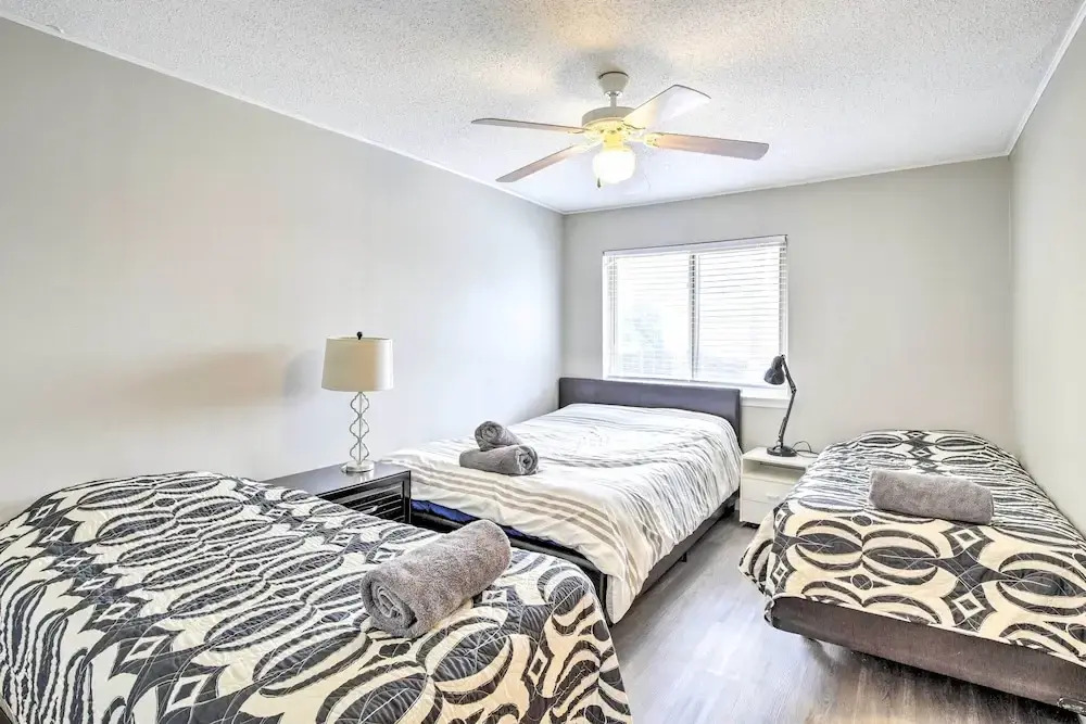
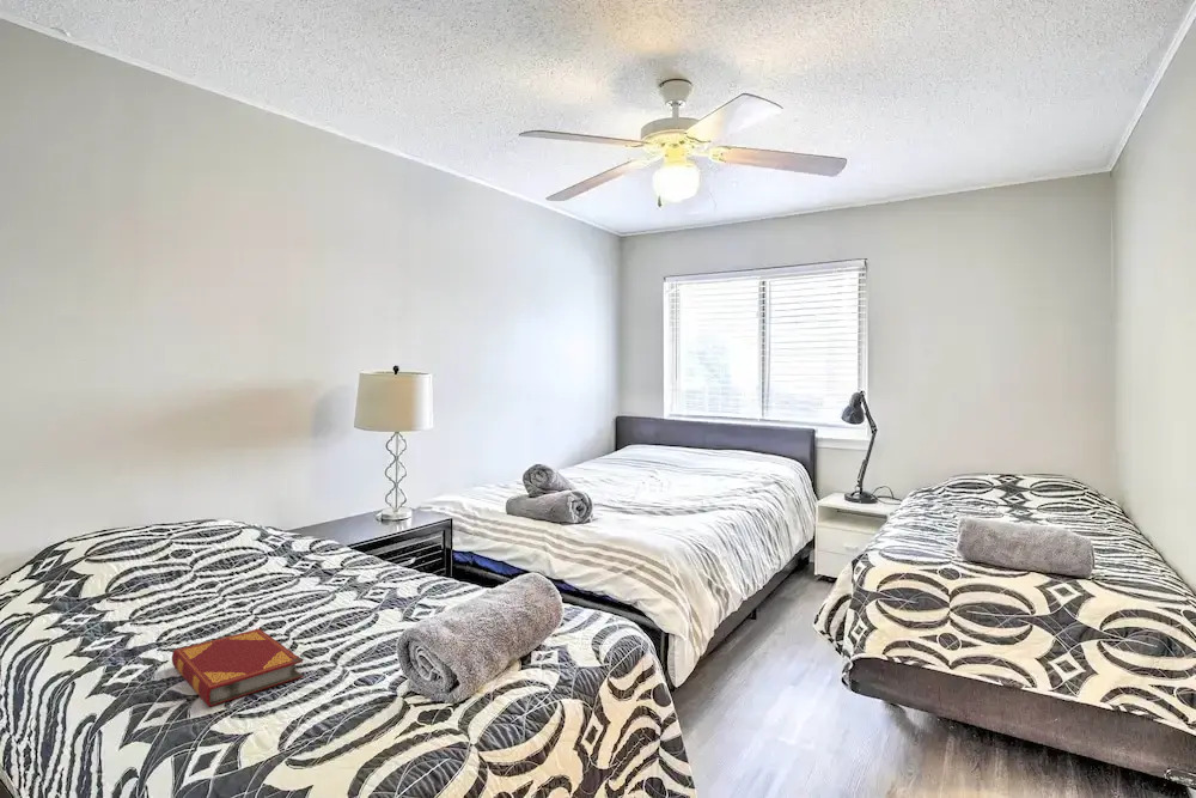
+ hardback book [171,627,304,708]
